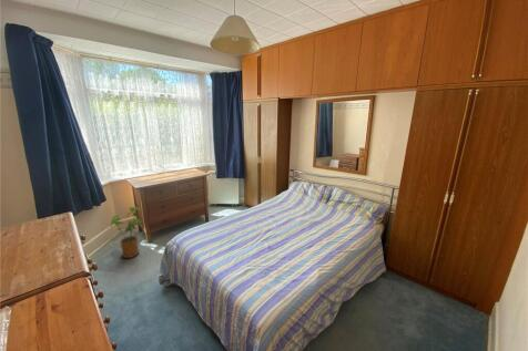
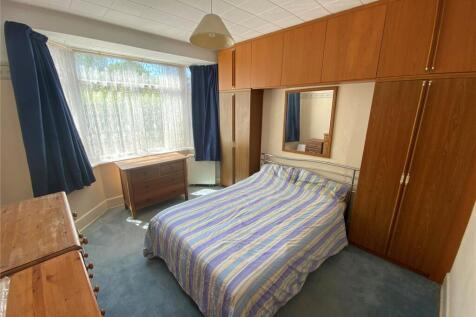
- house plant [110,206,143,259]
